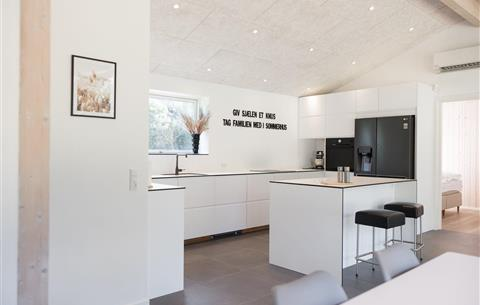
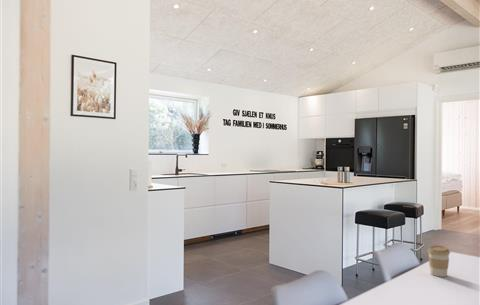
+ coffee cup [427,245,451,278]
